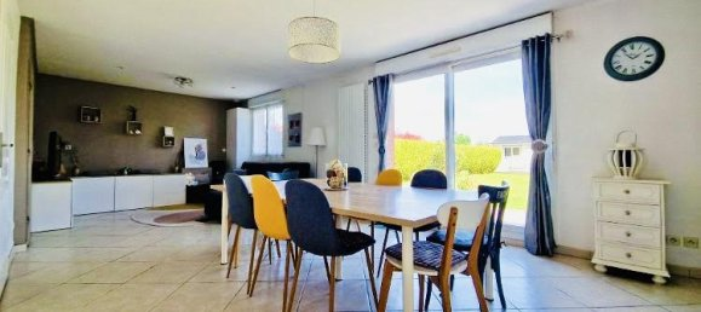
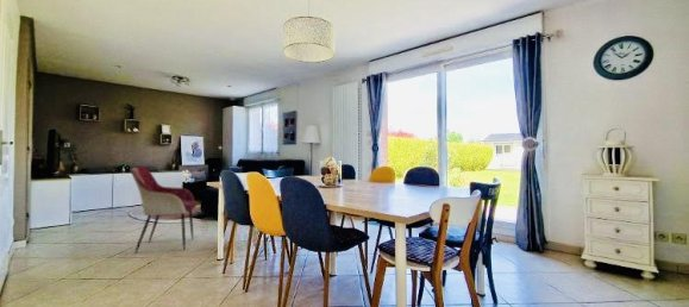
+ armchair [129,165,199,253]
